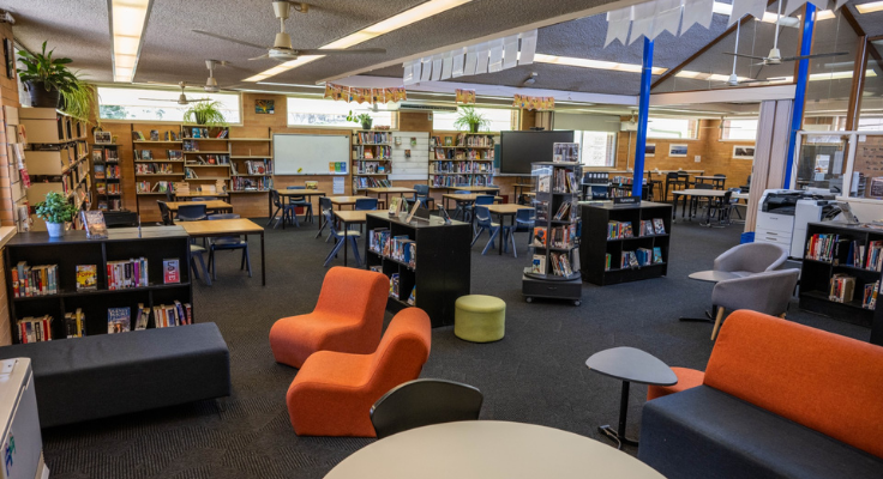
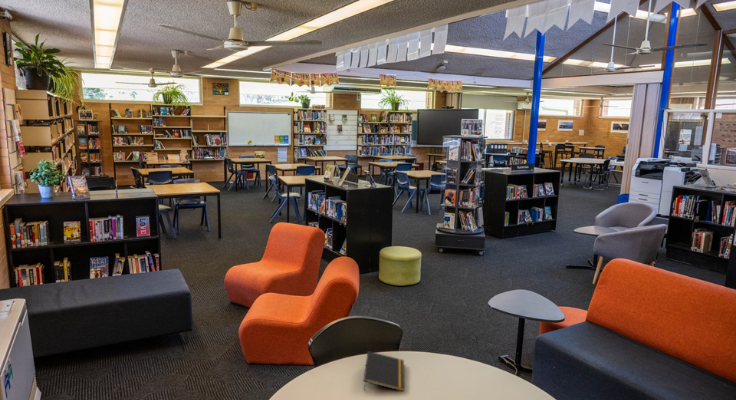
+ notepad [363,350,405,392]
